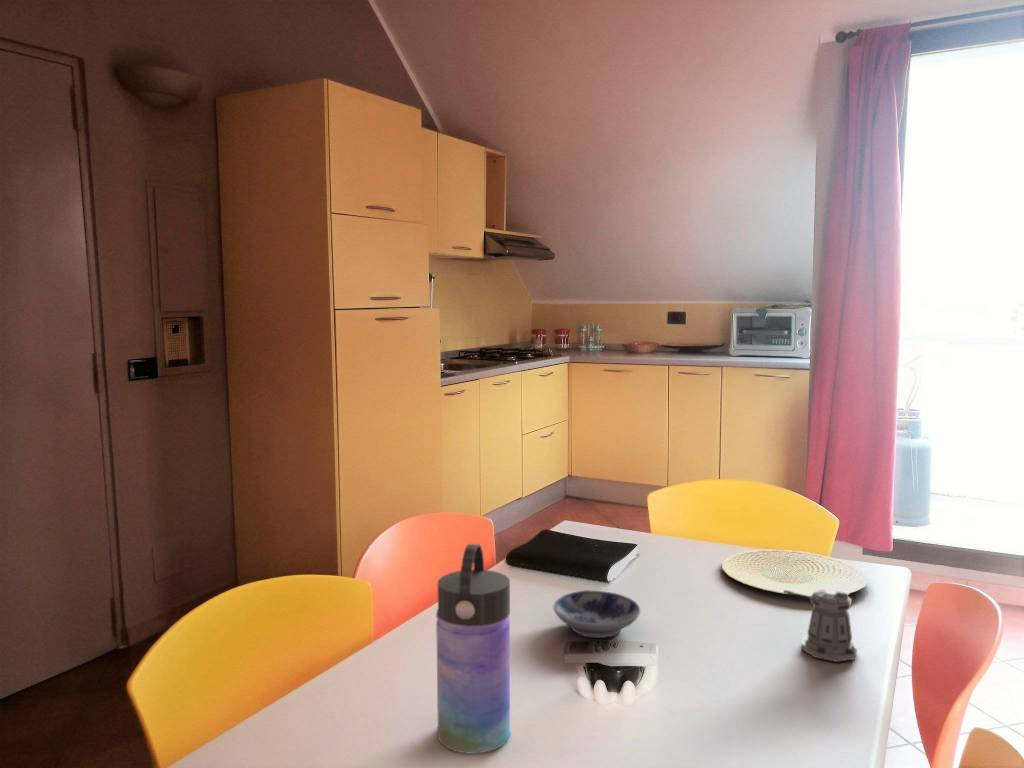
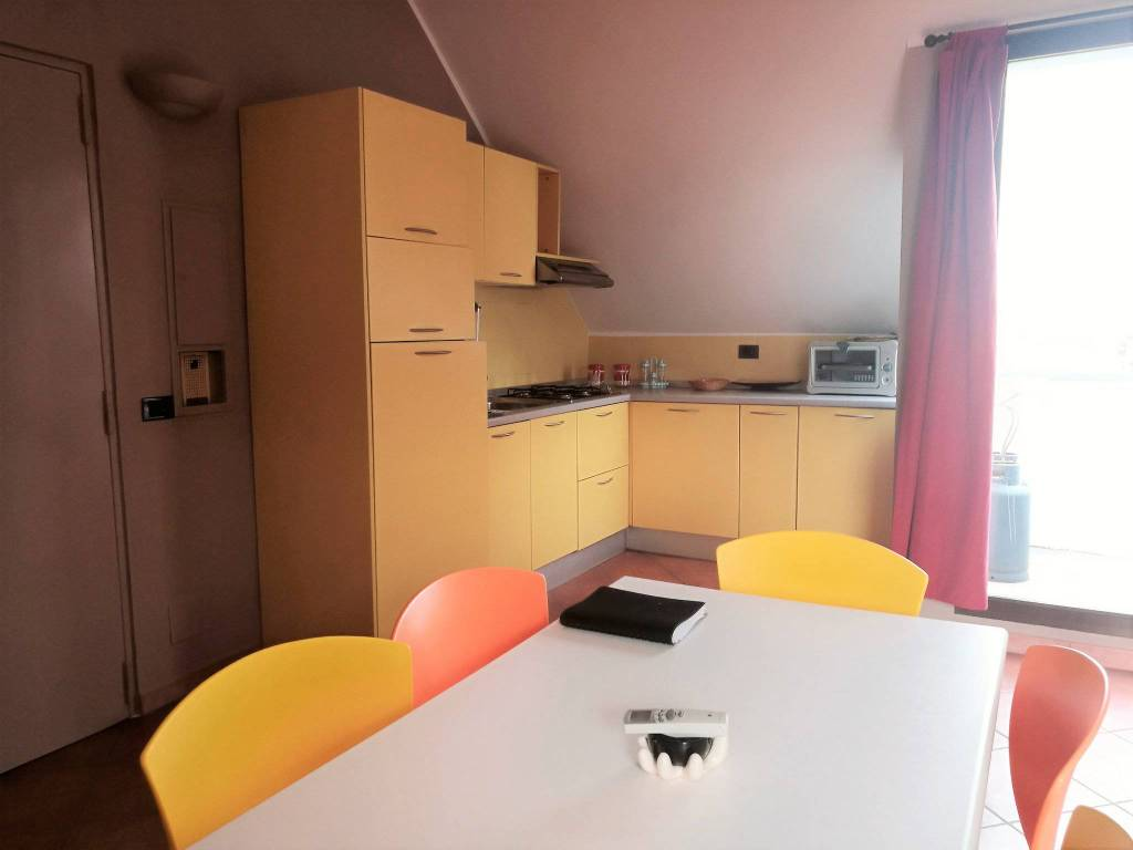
- water bottle [435,543,511,754]
- bowl [552,589,641,639]
- pepper shaker [783,589,858,663]
- plate [721,549,869,596]
